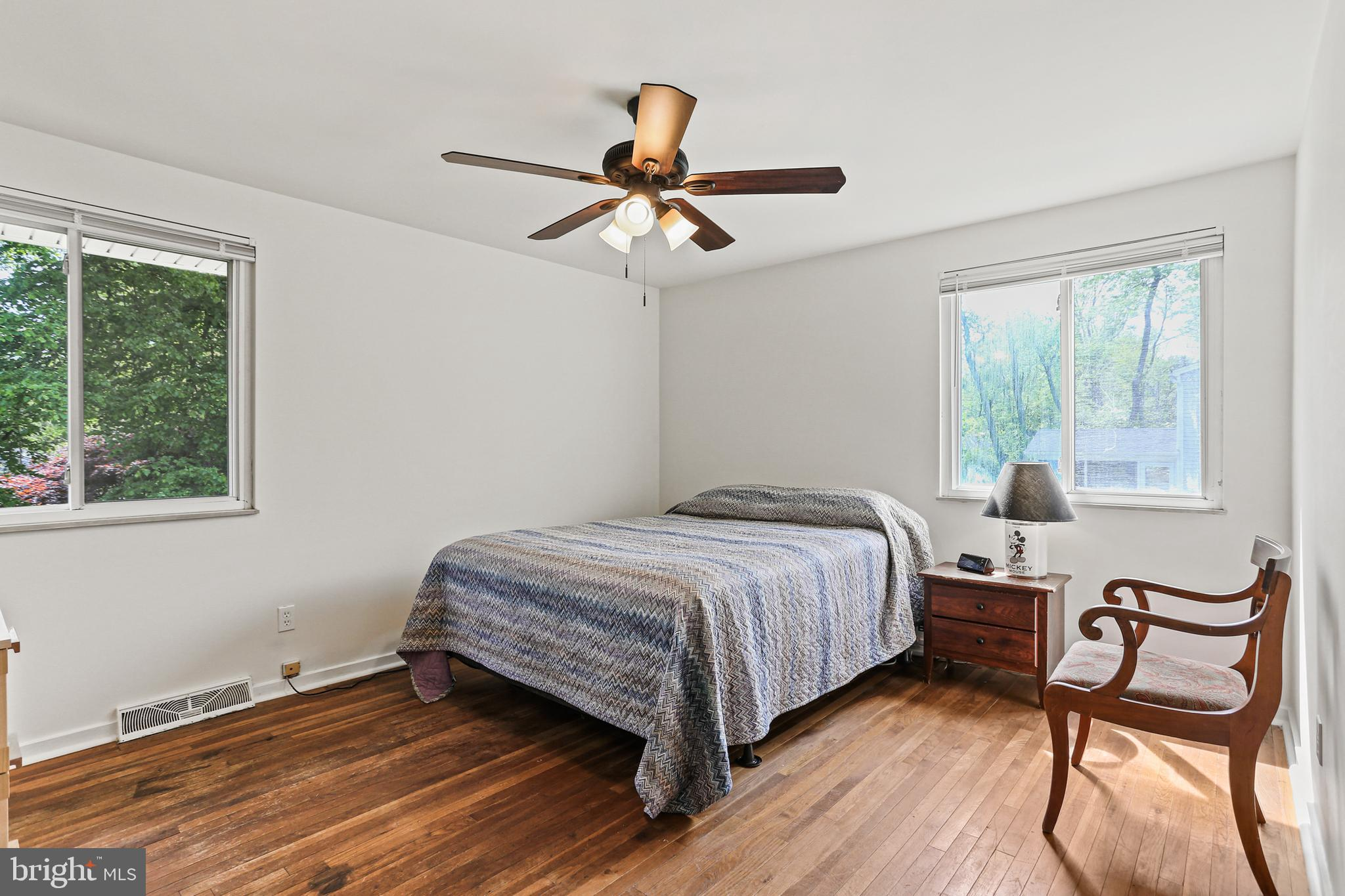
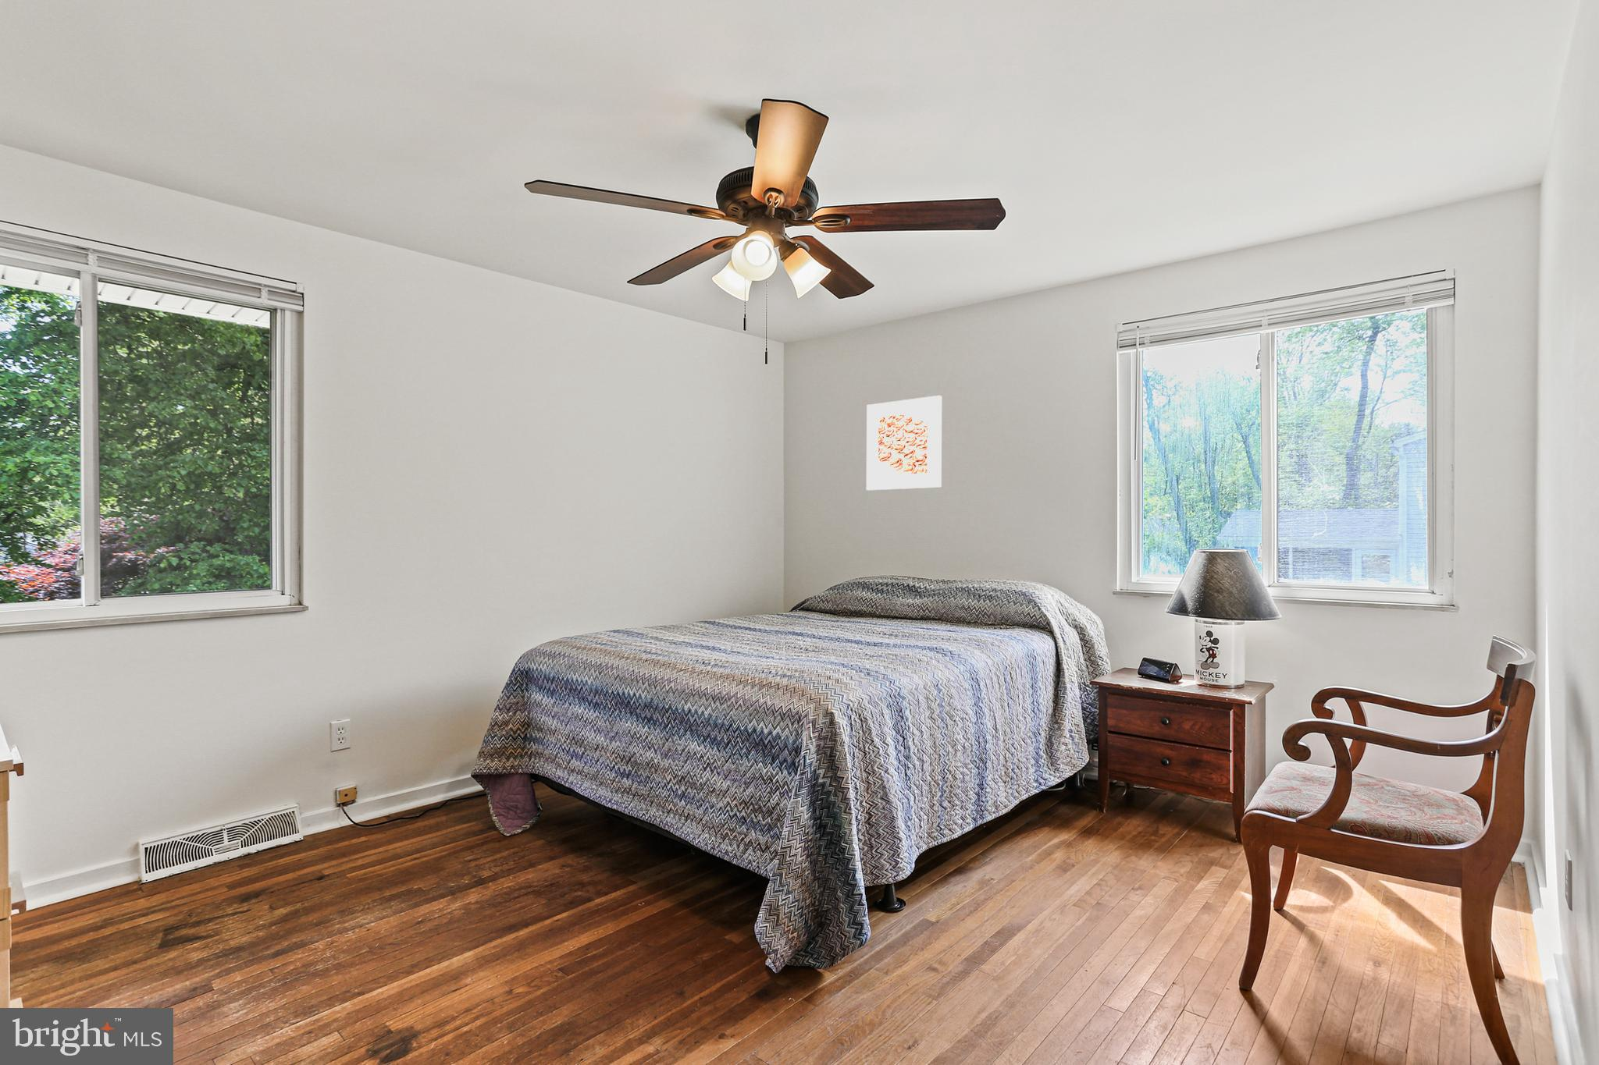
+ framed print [865,395,943,491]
